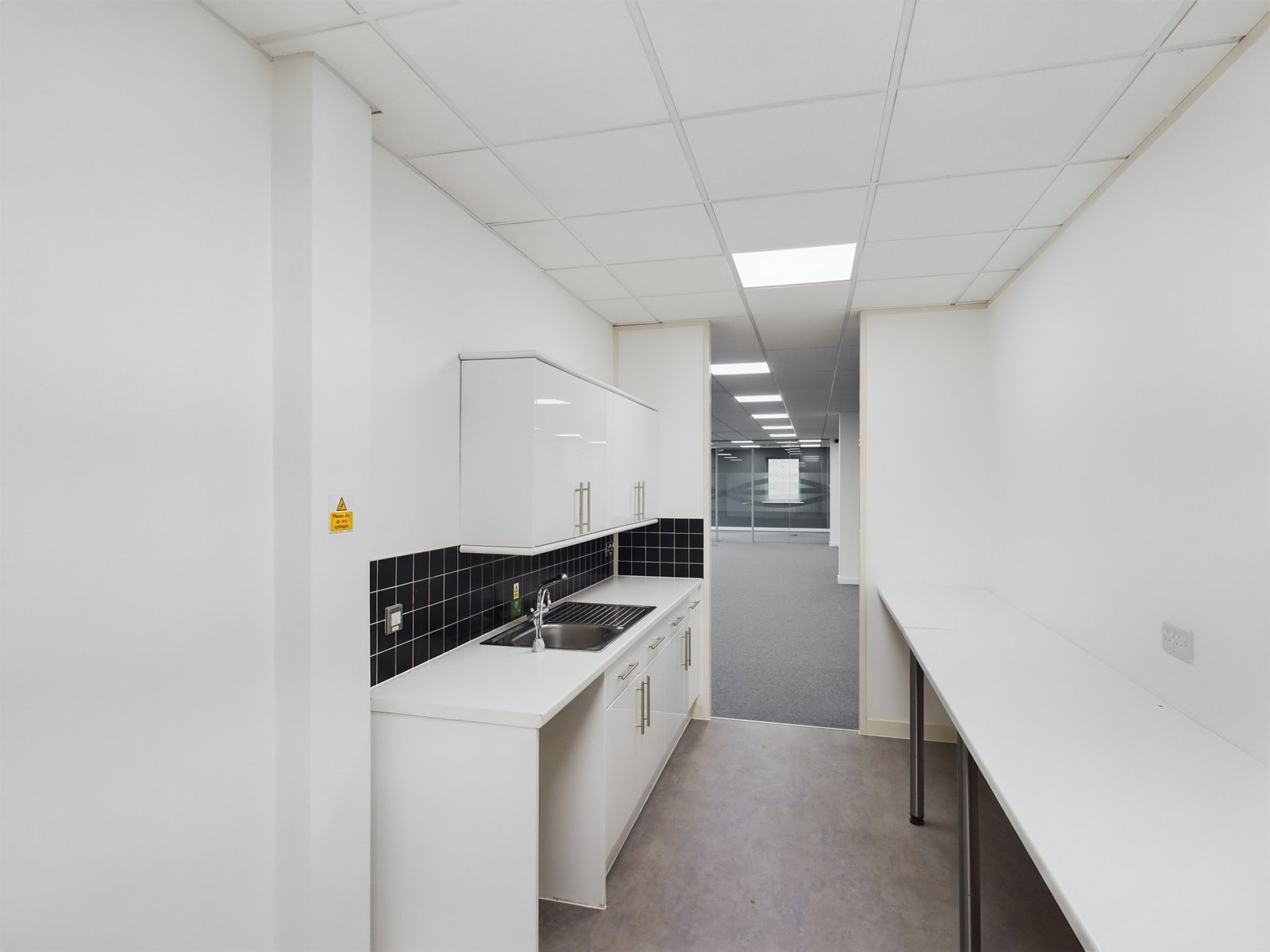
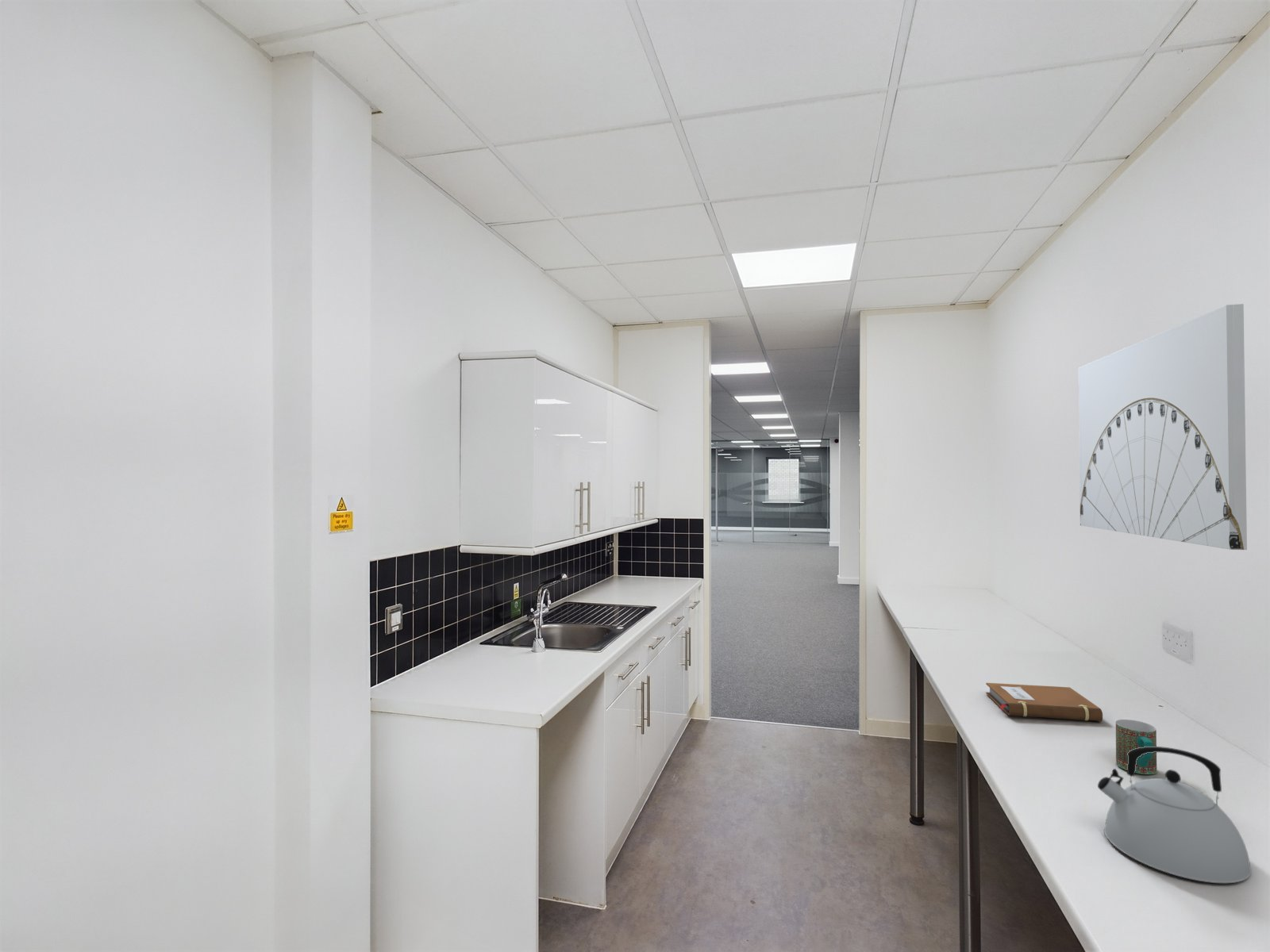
+ mug [1115,719,1157,775]
+ kettle [1097,746,1253,884]
+ wall art [1078,303,1248,551]
+ notebook [985,682,1103,722]
